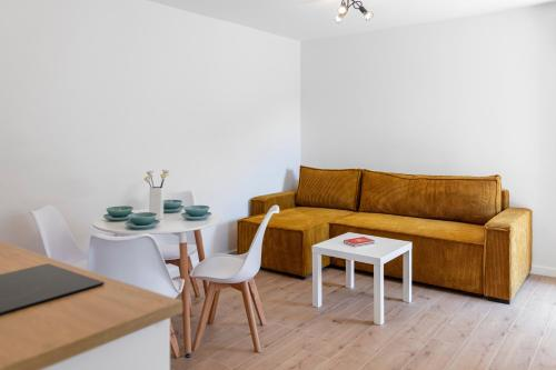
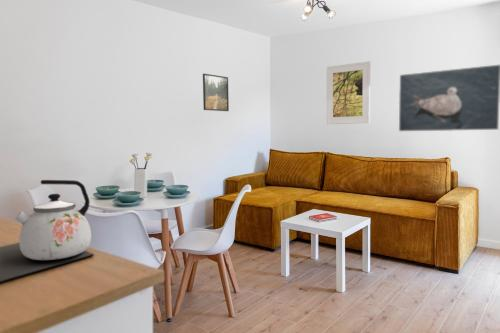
+ kettle [15,179,92,261]
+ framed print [398,64,500,132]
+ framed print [326,60,371,125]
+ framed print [202,73,230,112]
